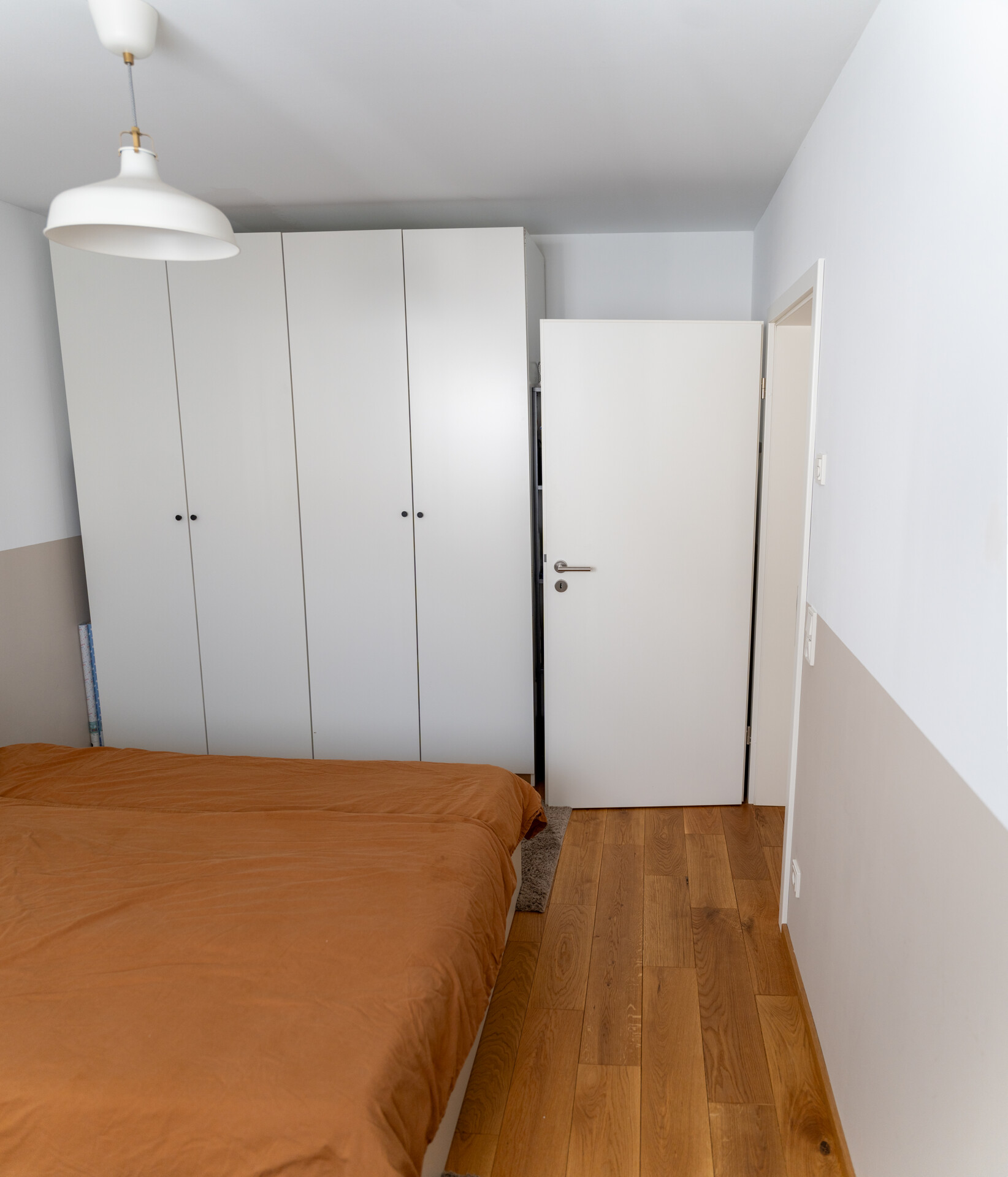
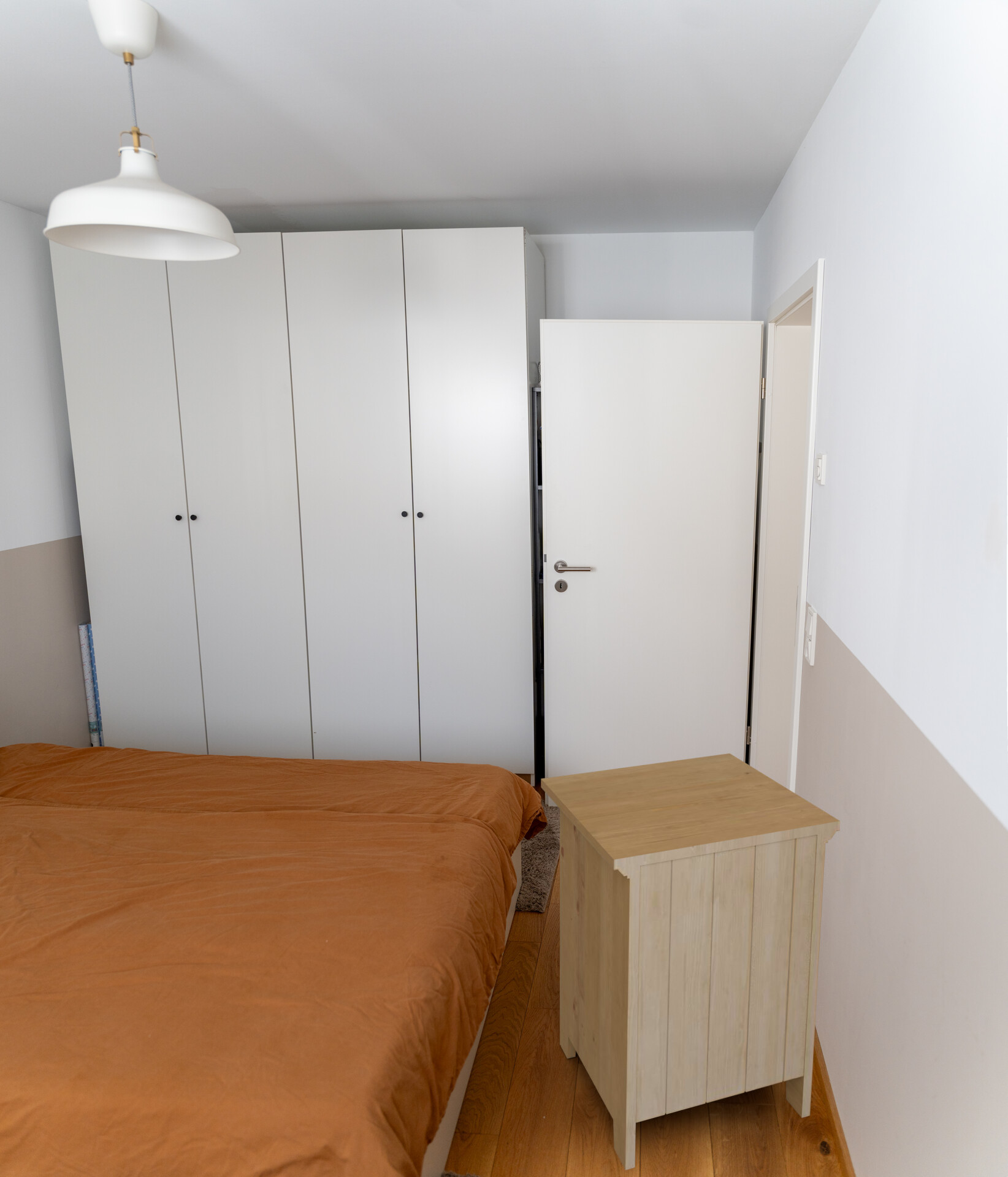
+ nightstand [540,753,841,1171]
